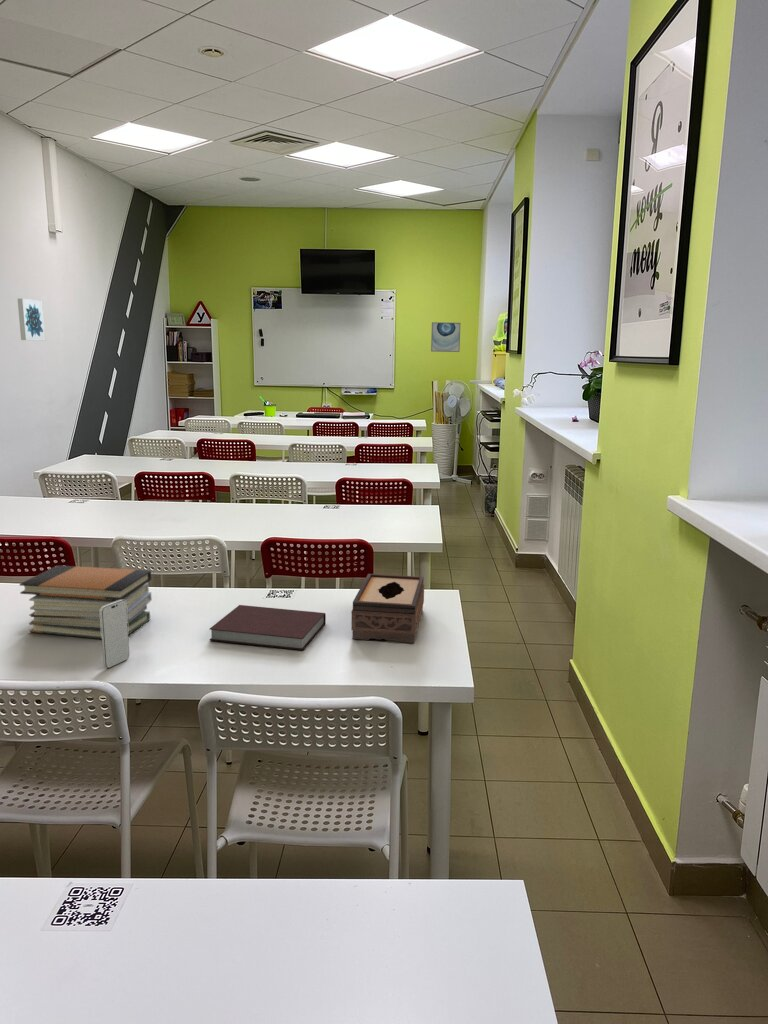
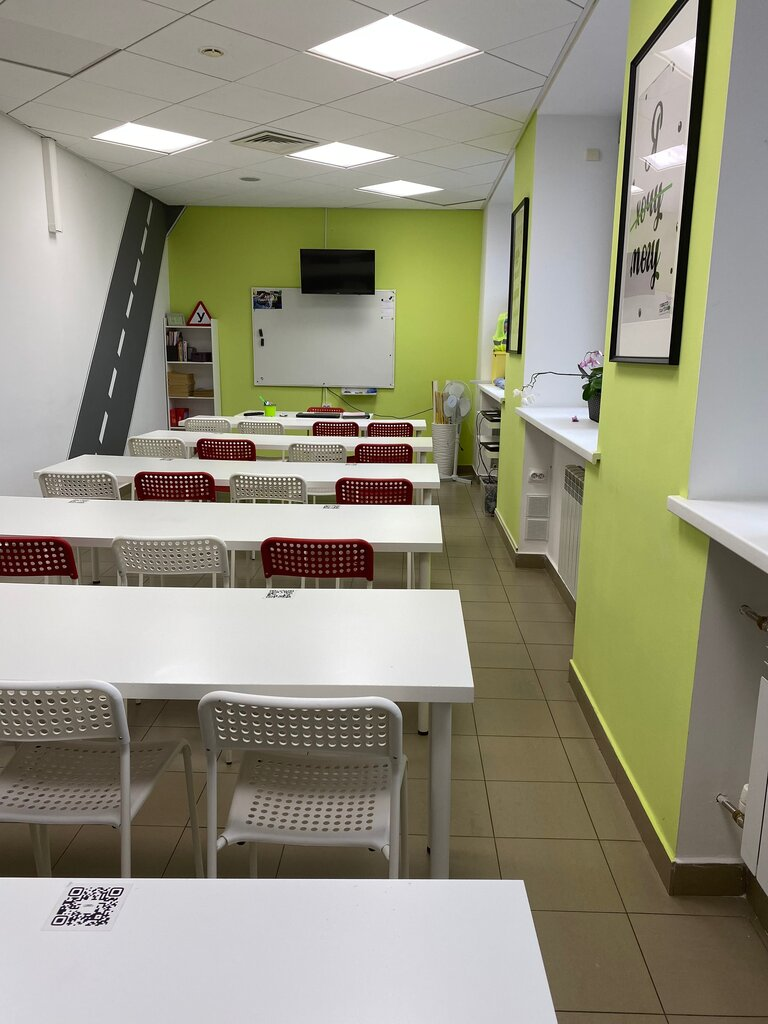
- smartphone [100,600,130,669]
- wall art [430,321,462,353]
- wall art [17,297,46,342]
- book stack [18,564,153,640]
- tissue box [351,573,425,644]
- notebook [208,604,327,651]
